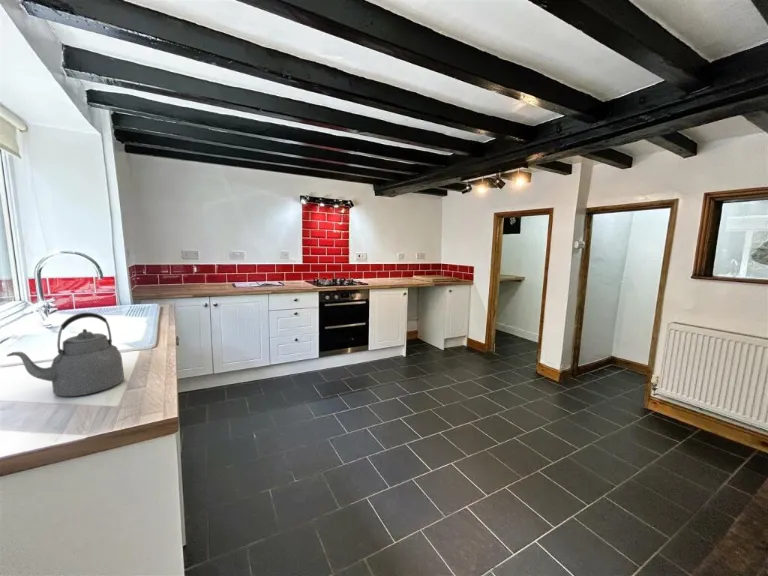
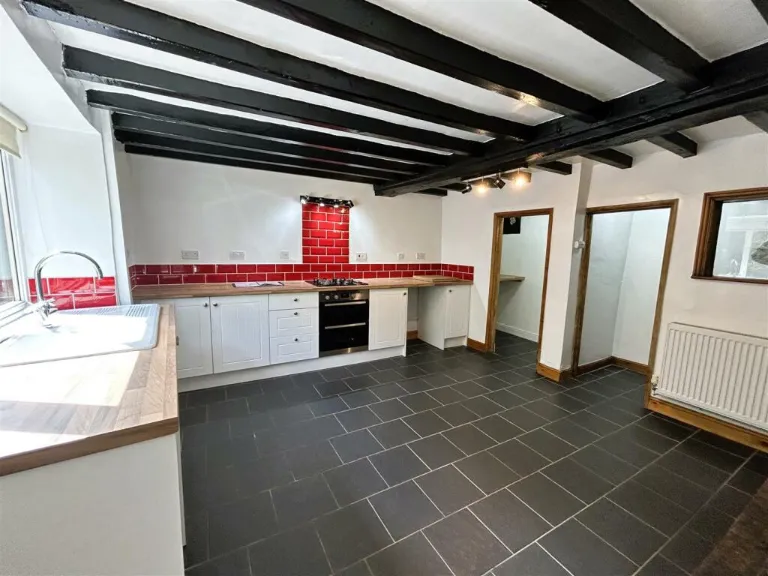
- kettle [6,312,125,398]
